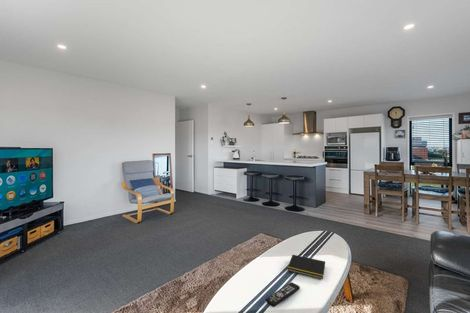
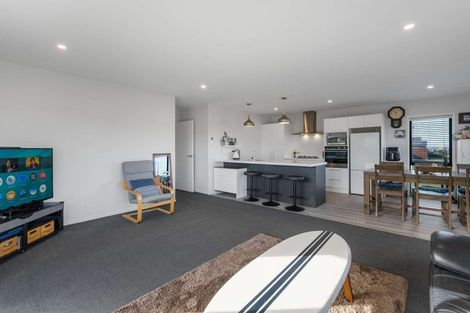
- notepad [286,254,326,280]
- remote control [265,281,301,308]
